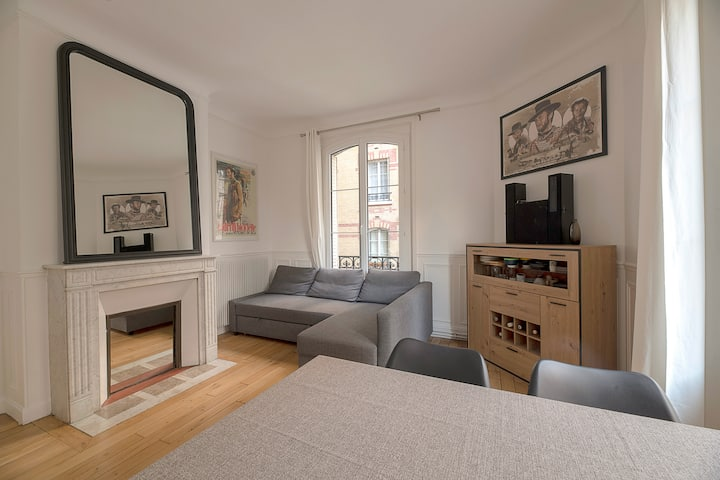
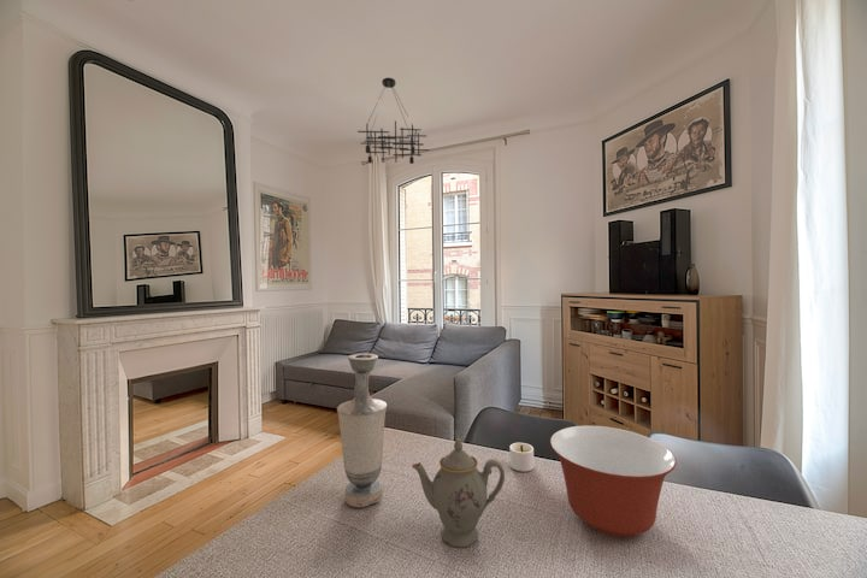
+ chinaware [411,437,506,548]
+ chandelier [356,76,430,165]
+ mixing bowl [549,425,678,538]
+ vase [336,352,388,508]
+ candle [508,442,535,473]
